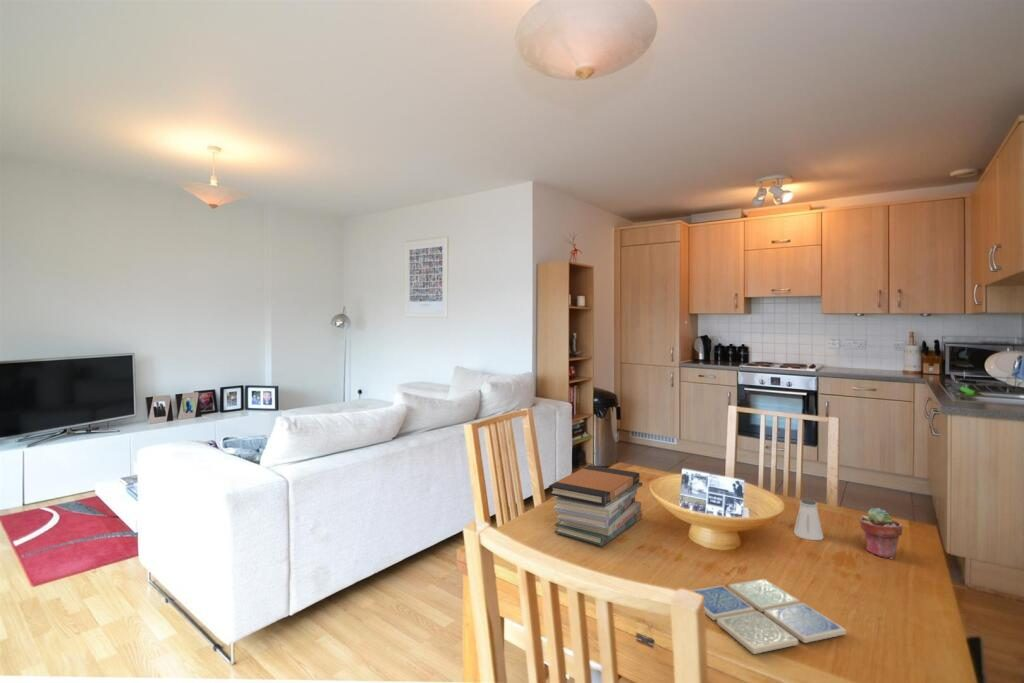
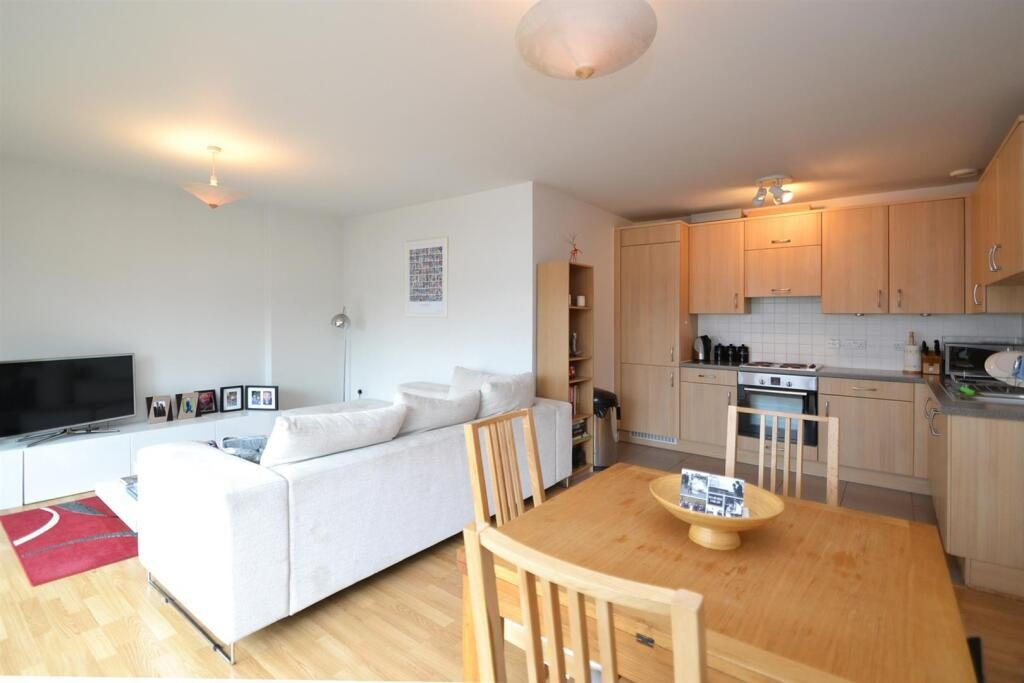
- book stack [548,464,643,547]
- drink coaster [689,578,847,655]
- saltshaker [793,497,825,541]
- potted succulent [859,507,903,560]
